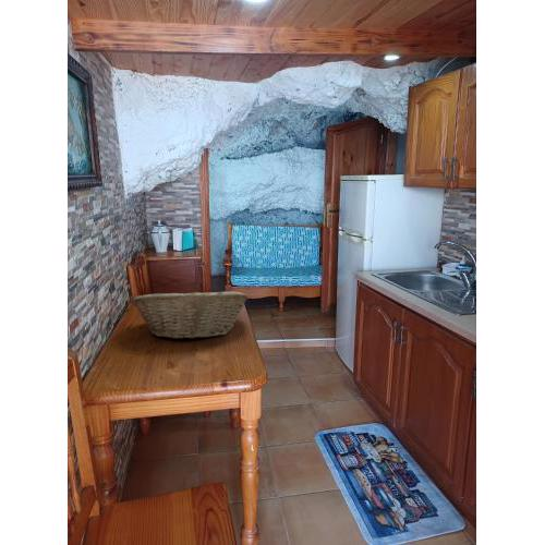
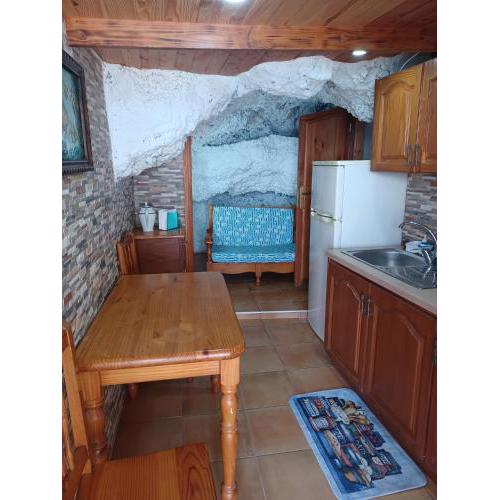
- fruit basket [130,288,249,340]
